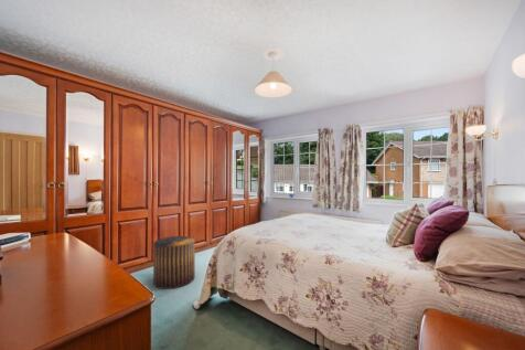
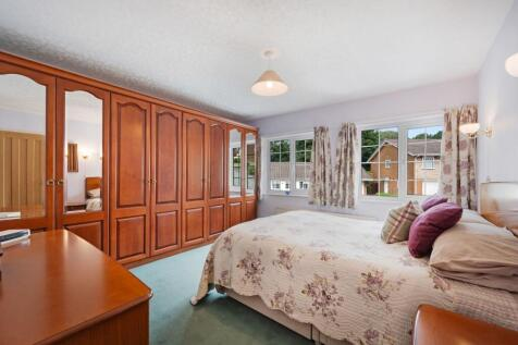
- stool [152,235,196,290]
